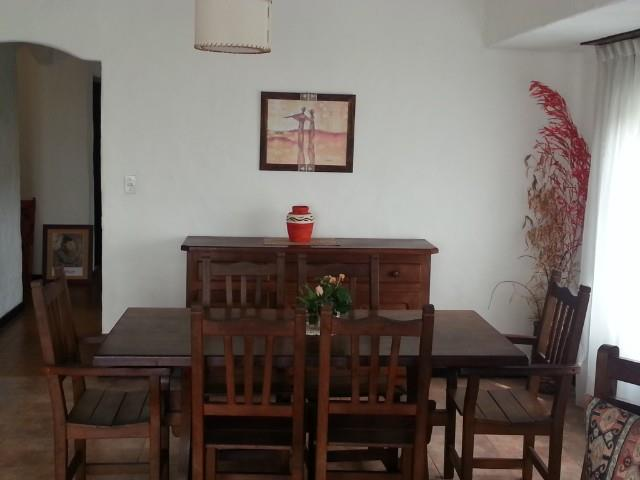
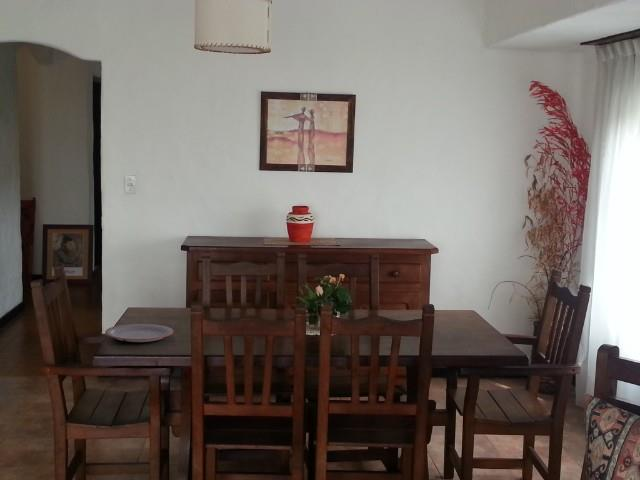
+ plate [104,323,175,343]
